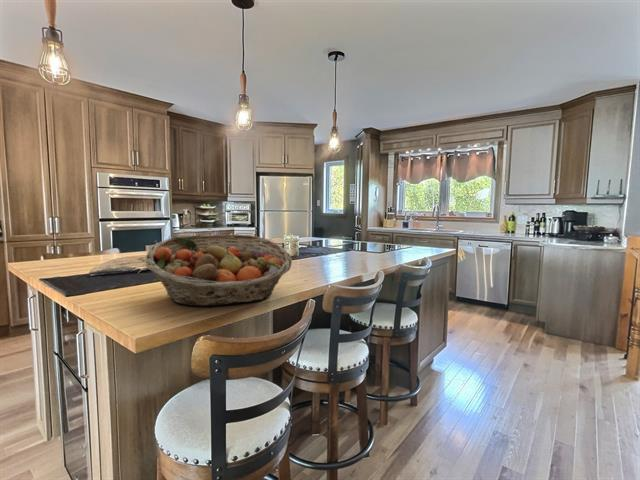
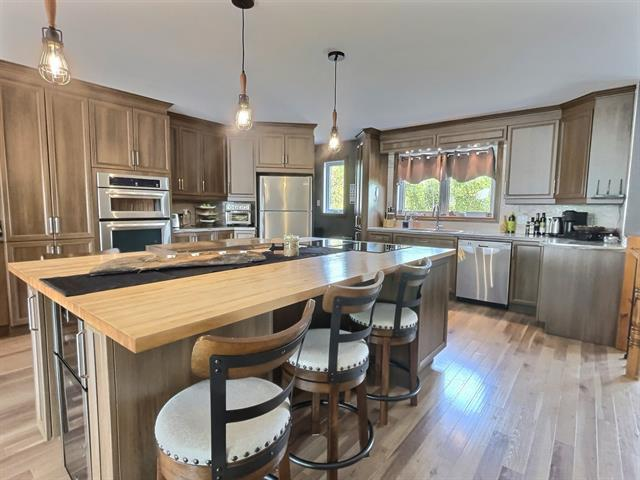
- fruit basket [145,233,293,307]
